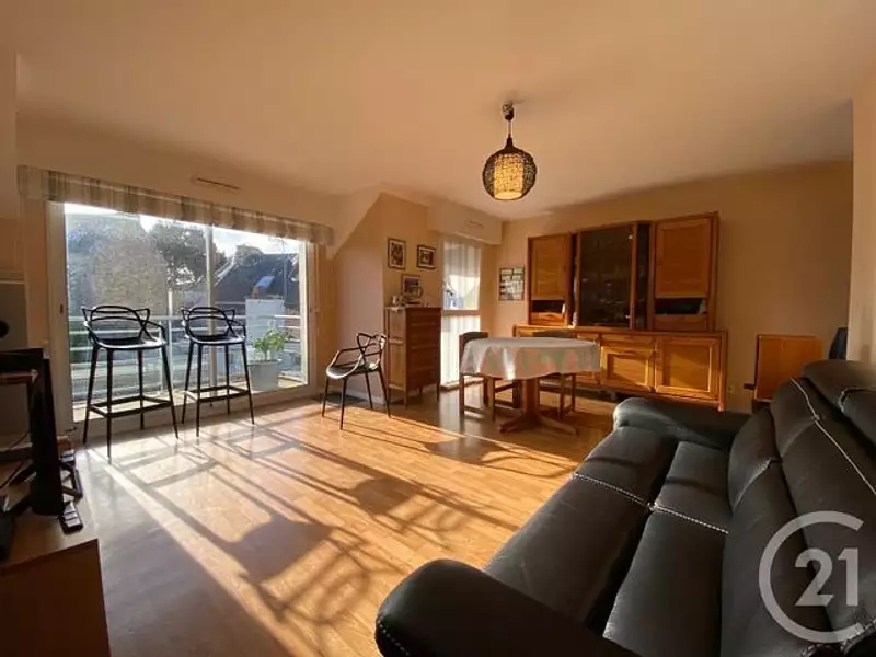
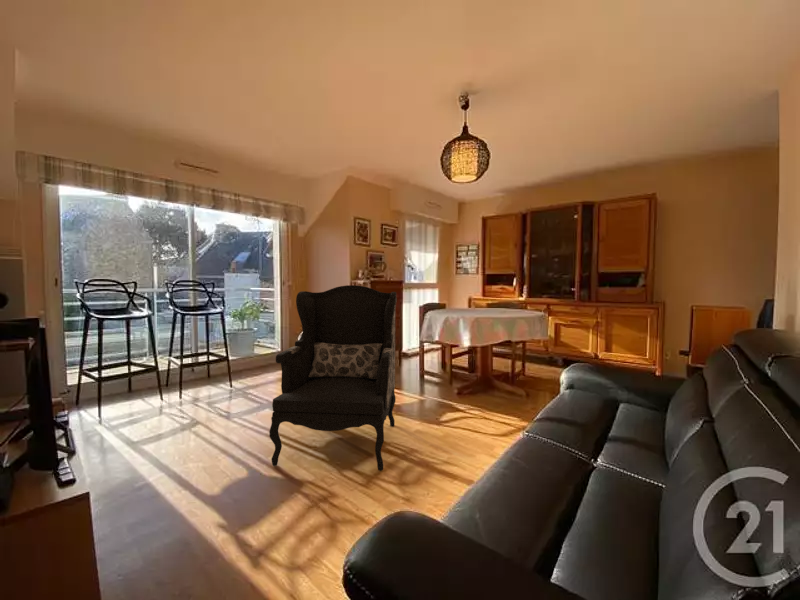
+ armchair [268,284,398,472]
